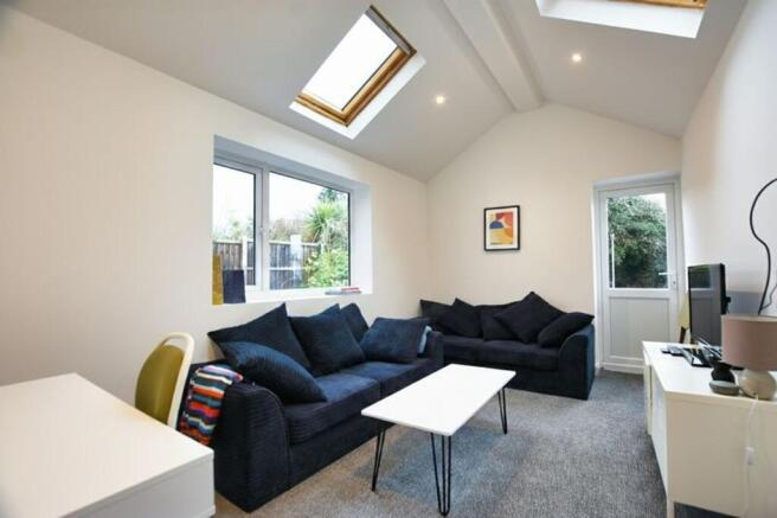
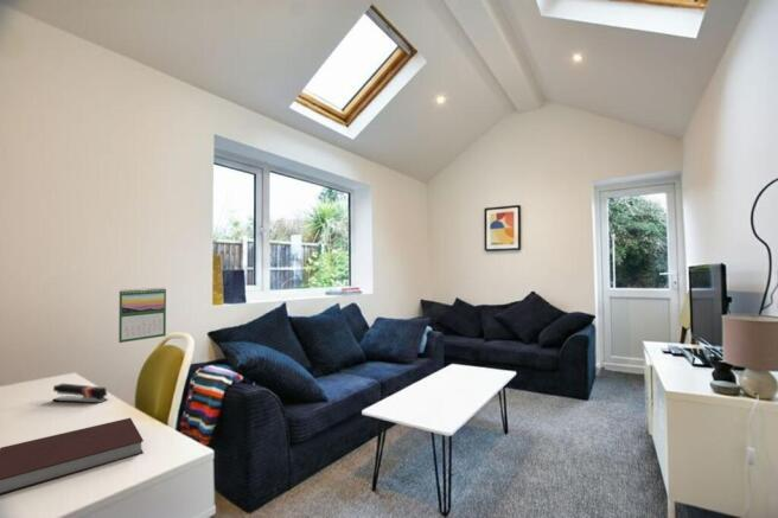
+ notebook [0,417,145,495]
+ calendar [117,287,167,344]
+ stapler [51,383,109,404]
